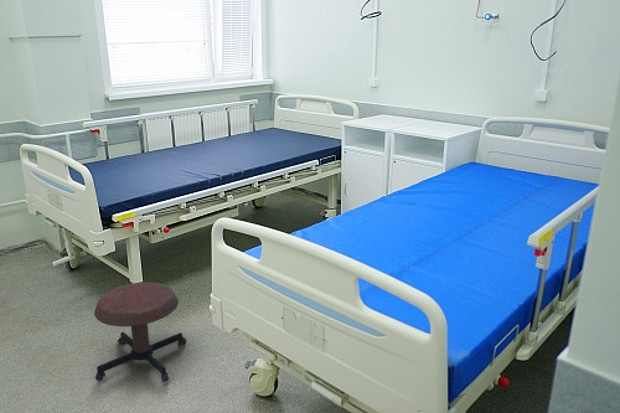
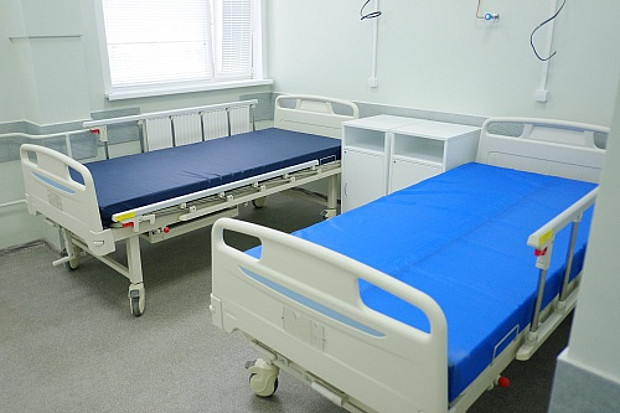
- stool [93,281,187,383]
